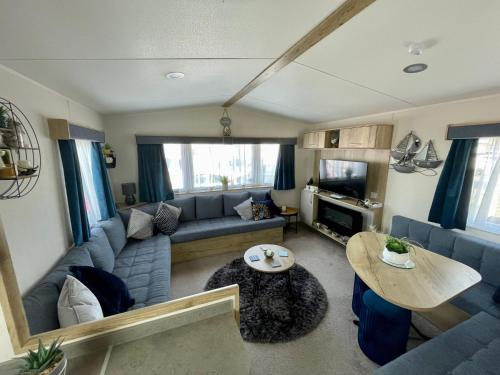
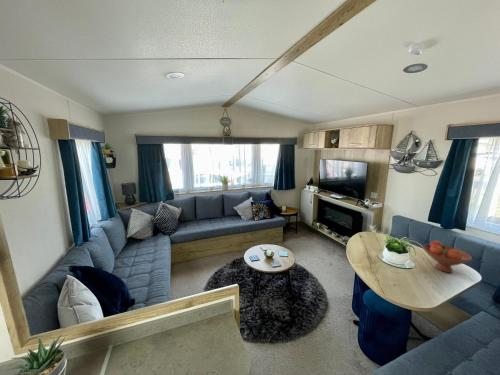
+ fruit bowl [422,240,473,273]
